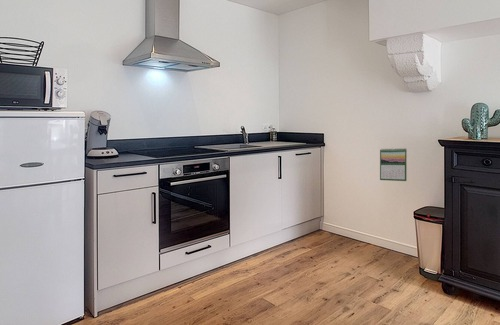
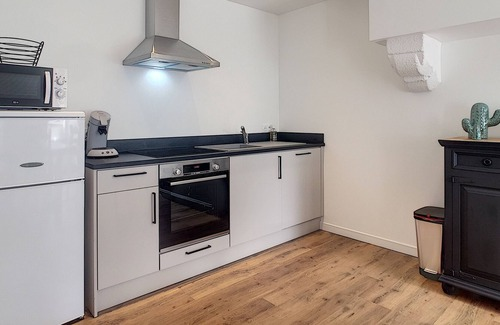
- calendar [379,147,408,182]
